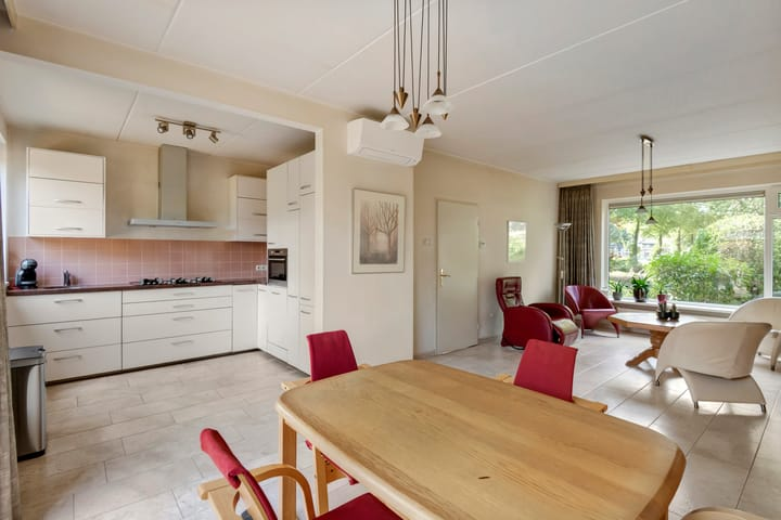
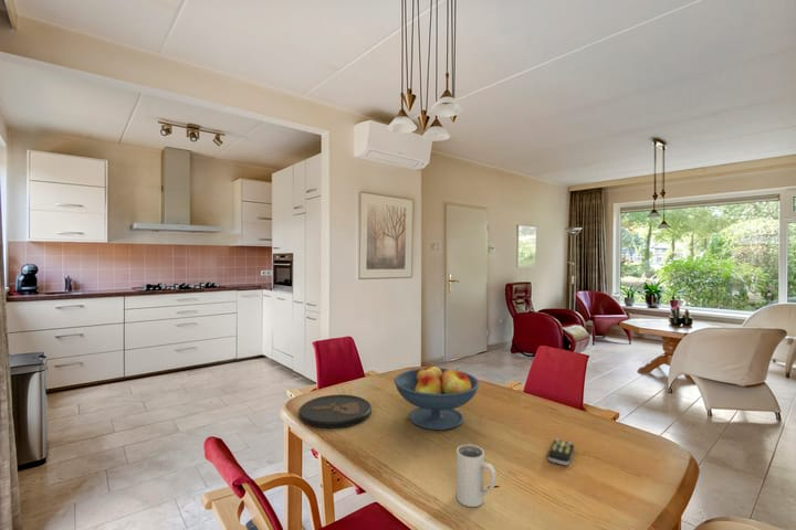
+ remote control [546,438,575,466]
+ fruit bowl [394,364,480,431]
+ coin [297,393,373,430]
+ mug [455,444,498,508]
